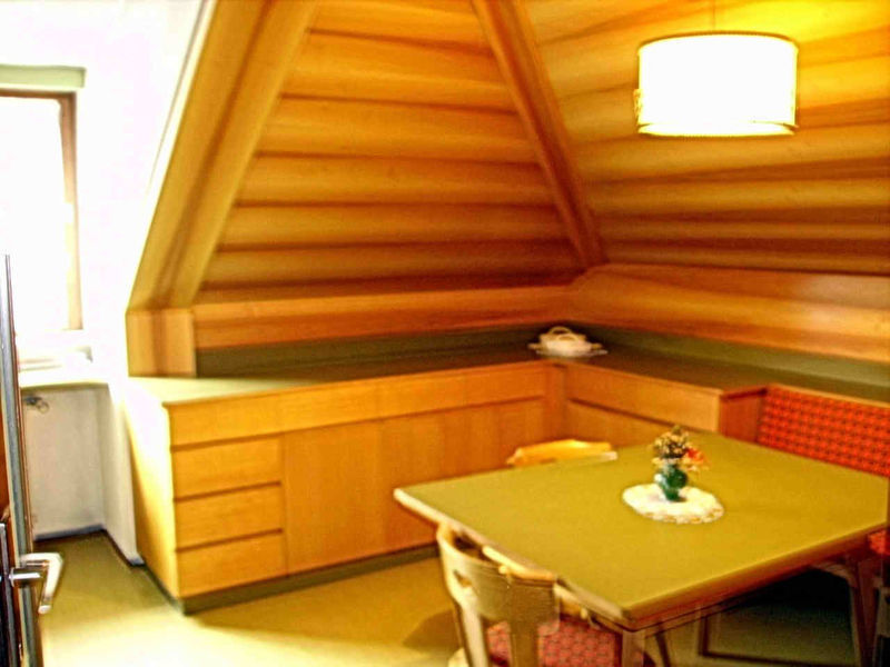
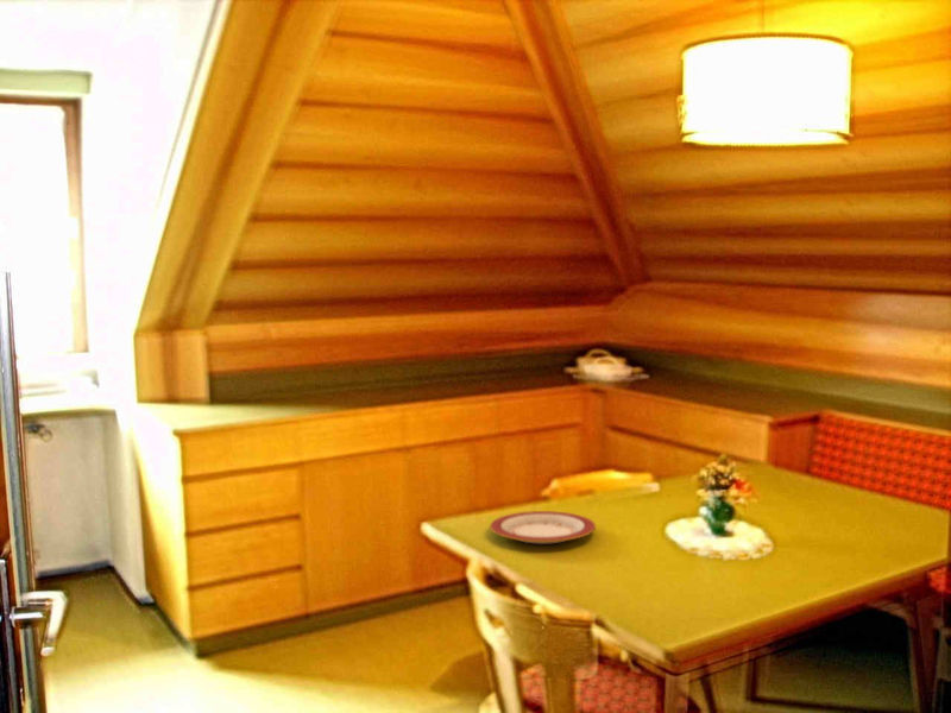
+ plate [489,510,597,544]
